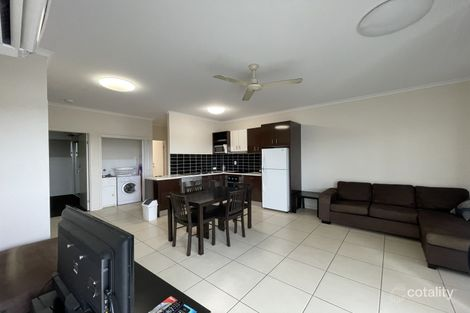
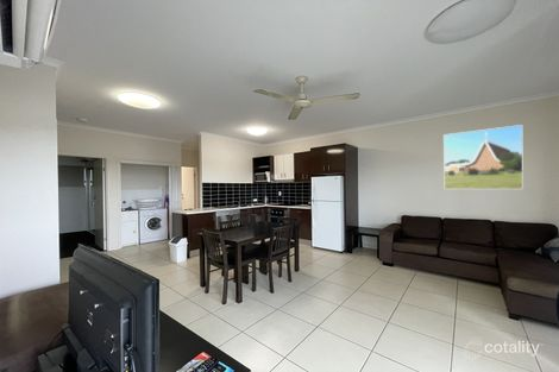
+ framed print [442,124,525,190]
